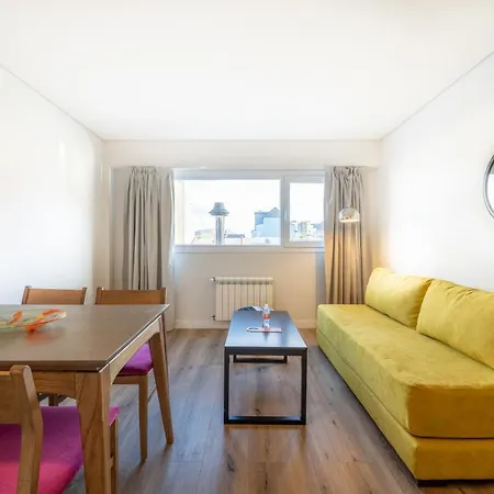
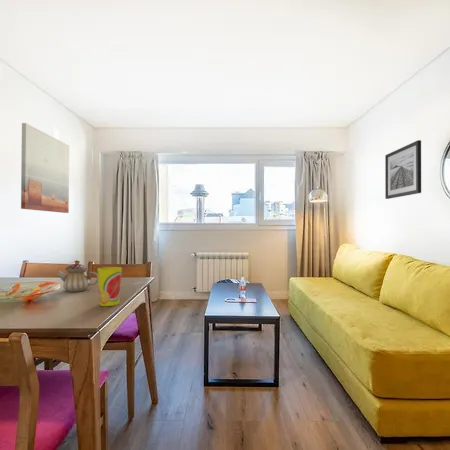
+ wall art [20,122,70,214]
+ teapot [56,259,98,293]
+ wall art [384,139,422,200]
+ cup [97,266,123,307]
